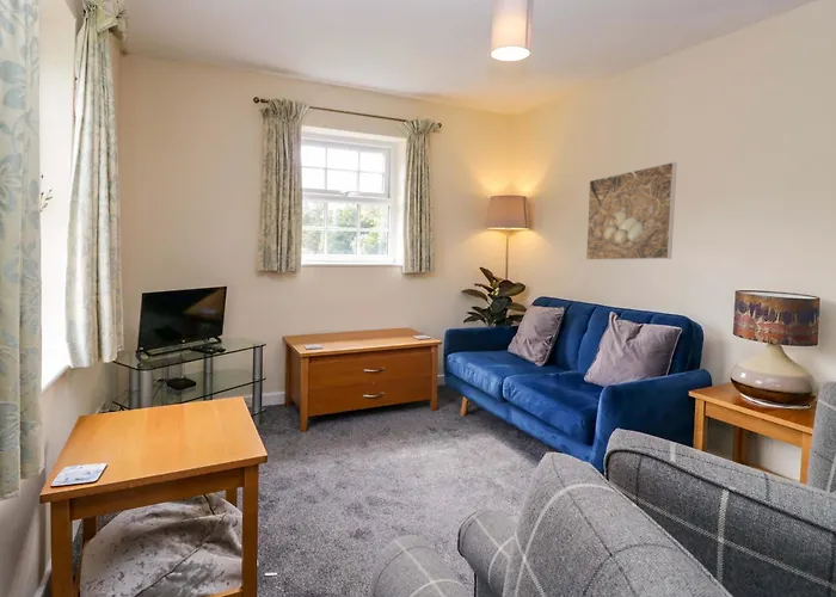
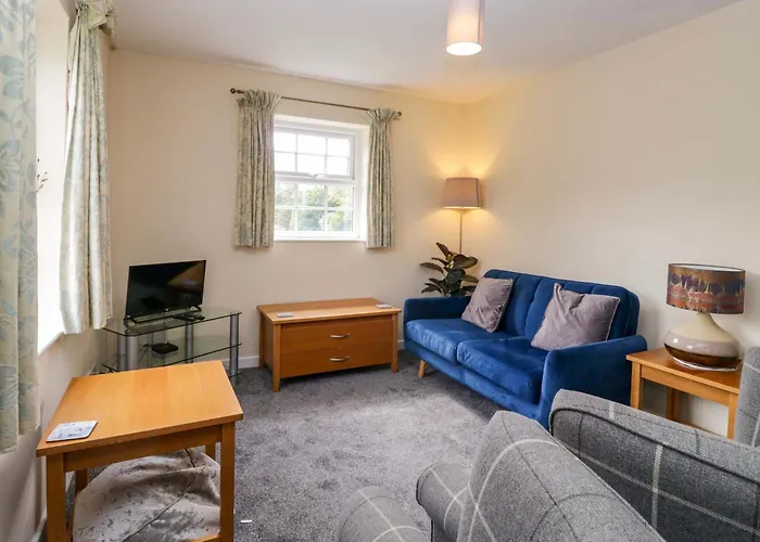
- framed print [585,161,677,261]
